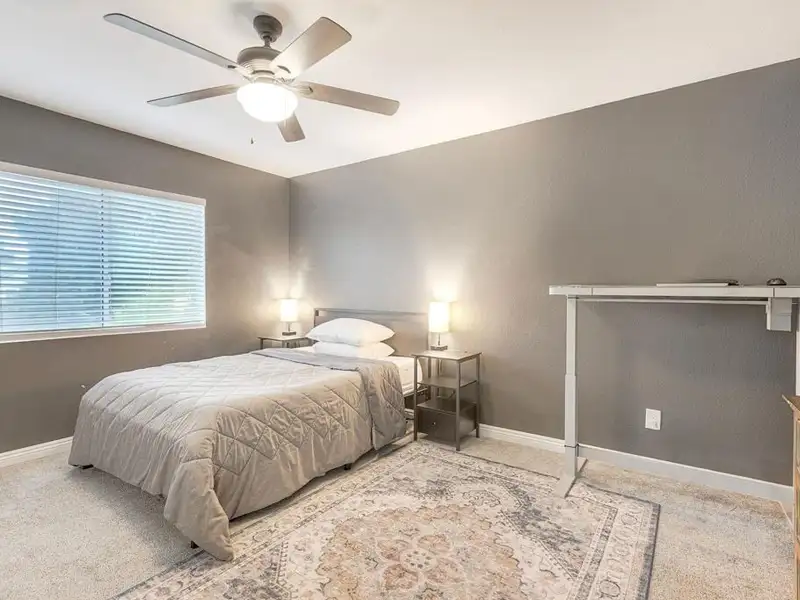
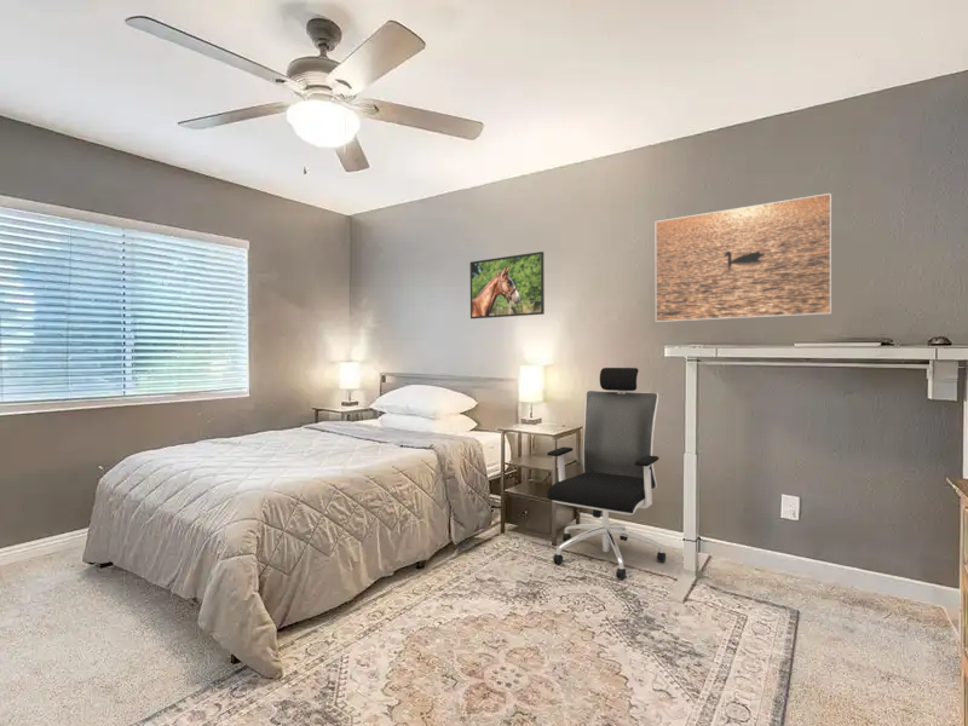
+ office chair [546,367,667,581]
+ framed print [655,192,832,323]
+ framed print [469,250,546,319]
